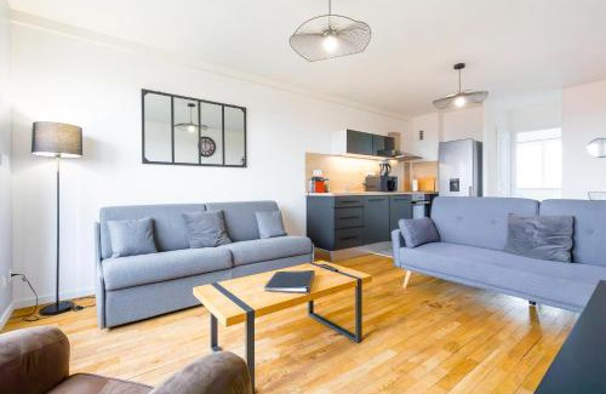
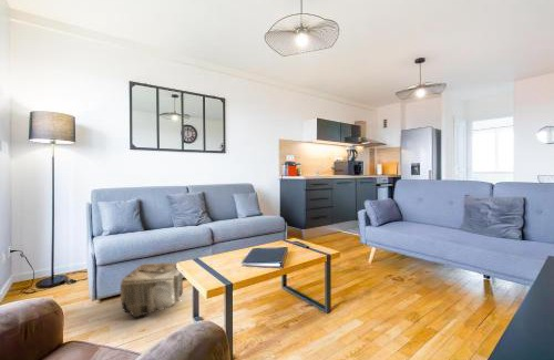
+ pouf [119,261,184,320]
